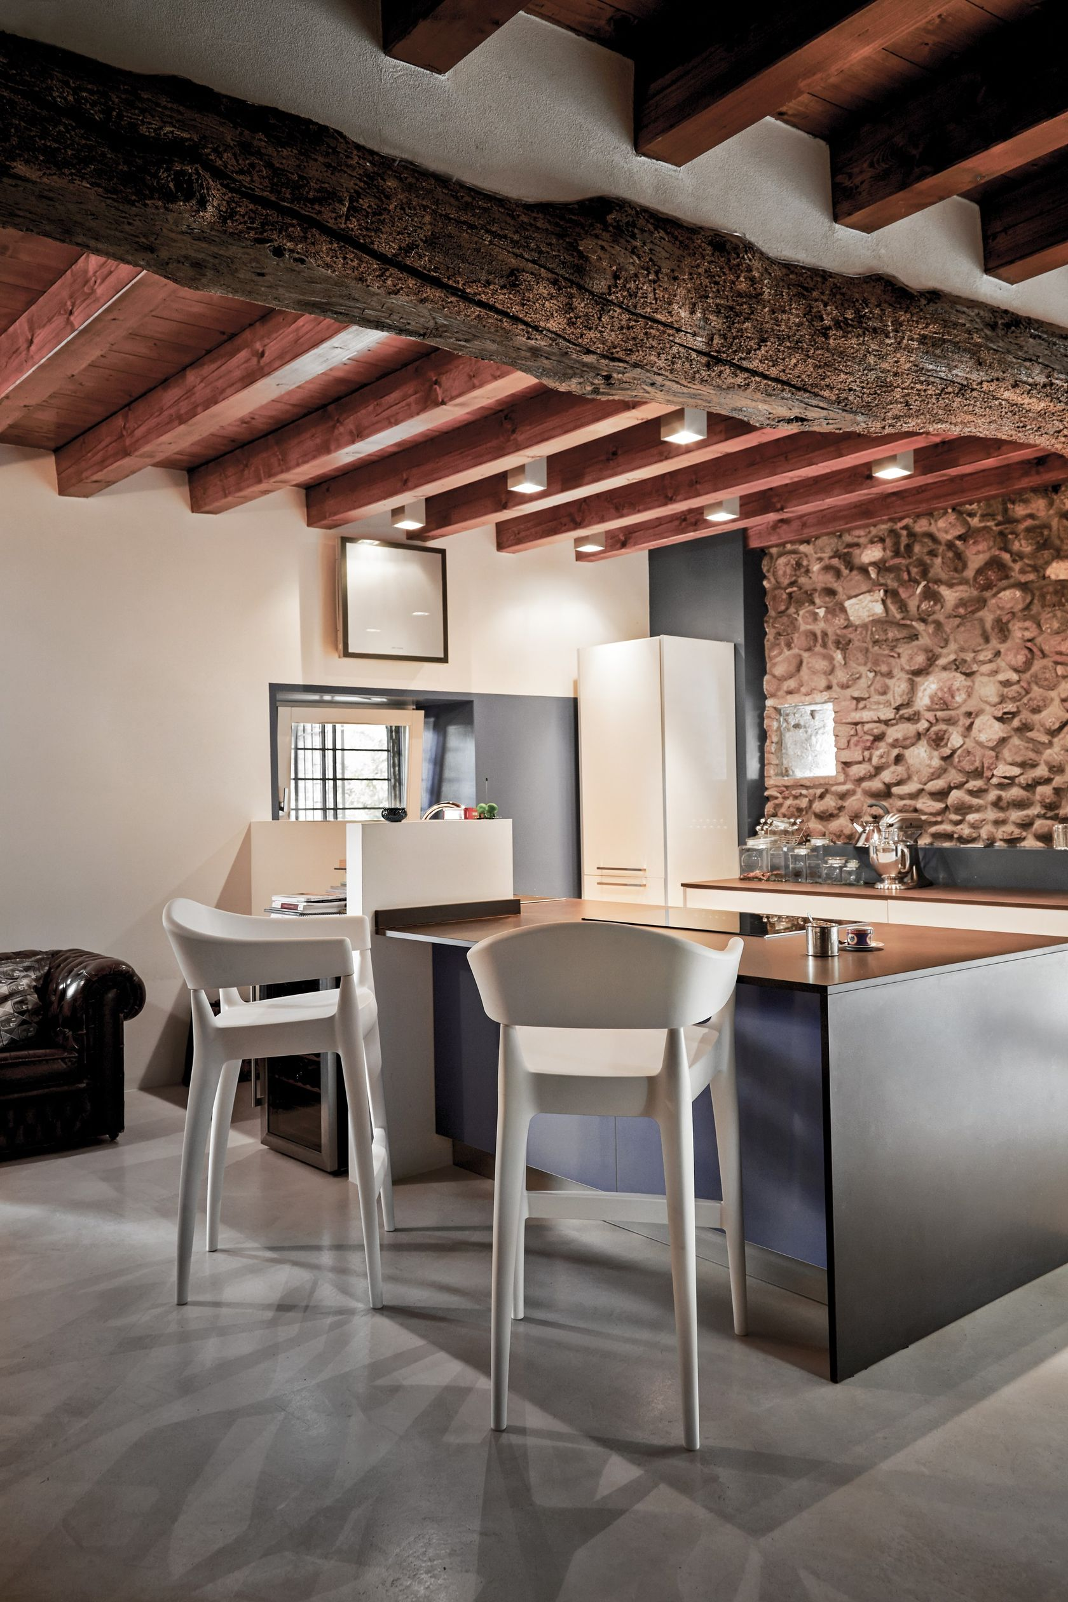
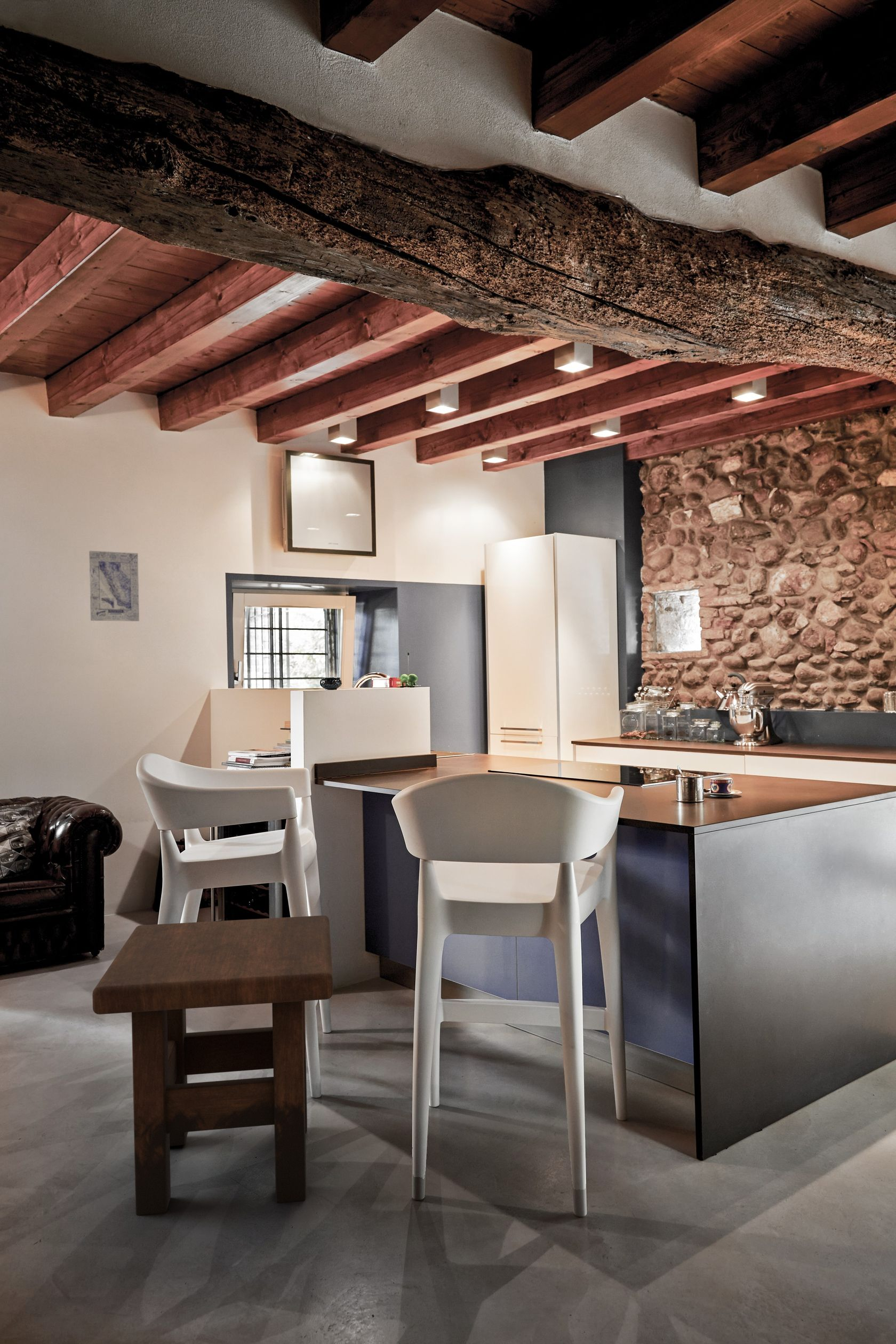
+ side table [92,915,333,1216]
+ wall art [89,550,140,622]
